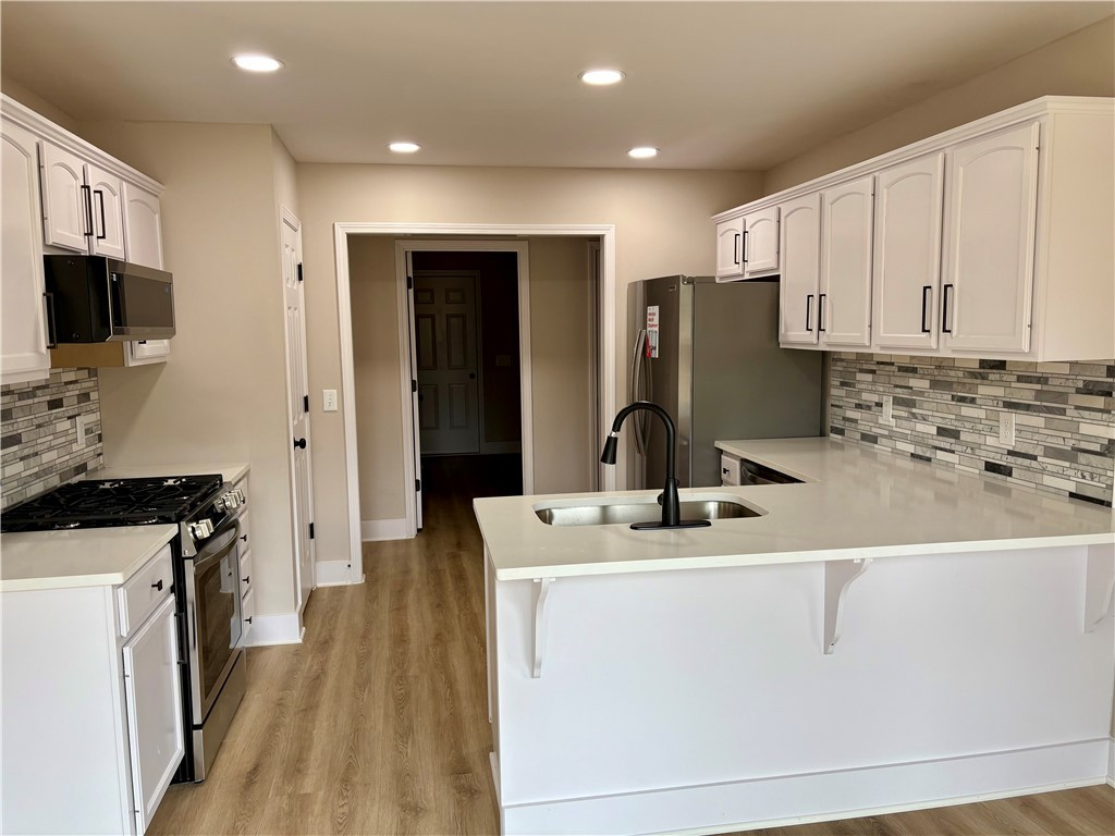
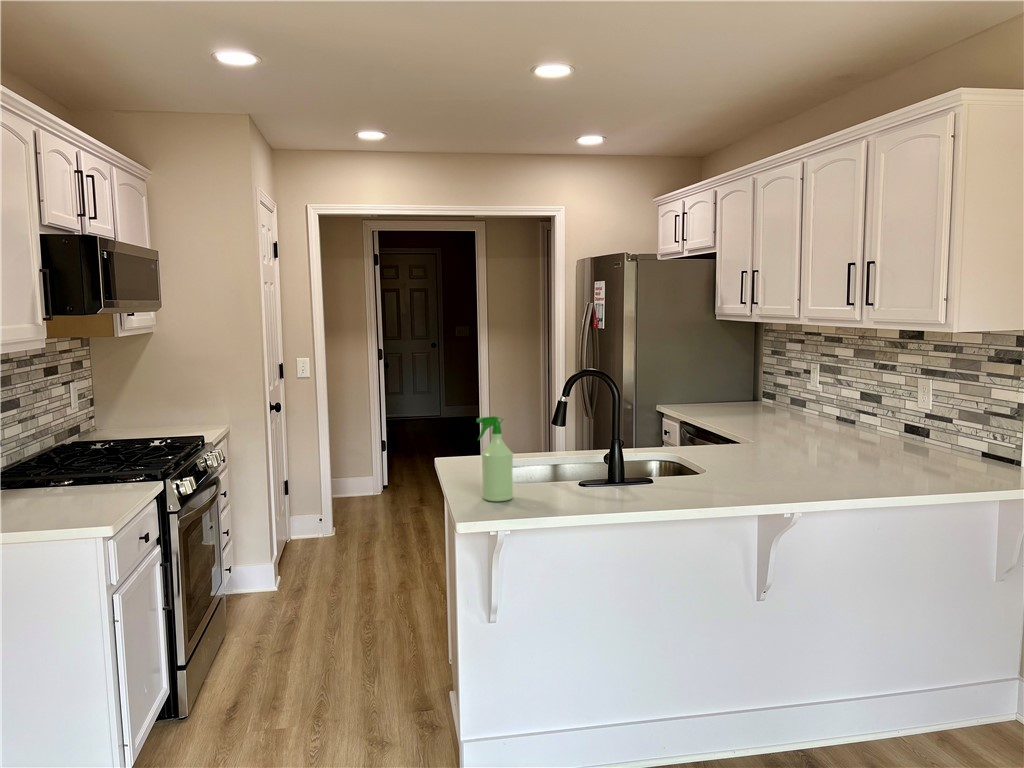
+ spray bottle [476,415,514,502]
